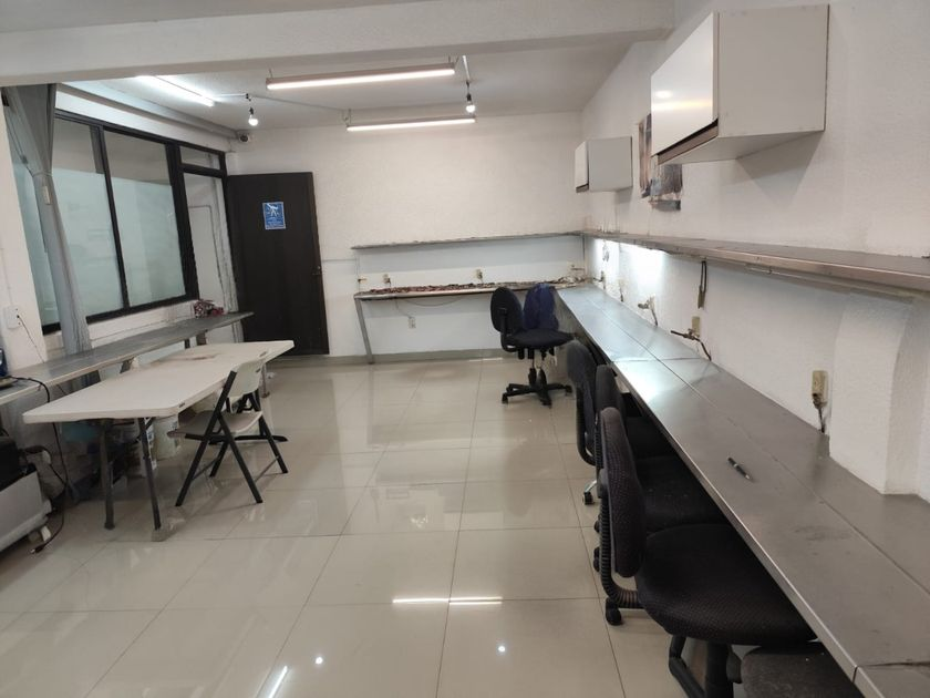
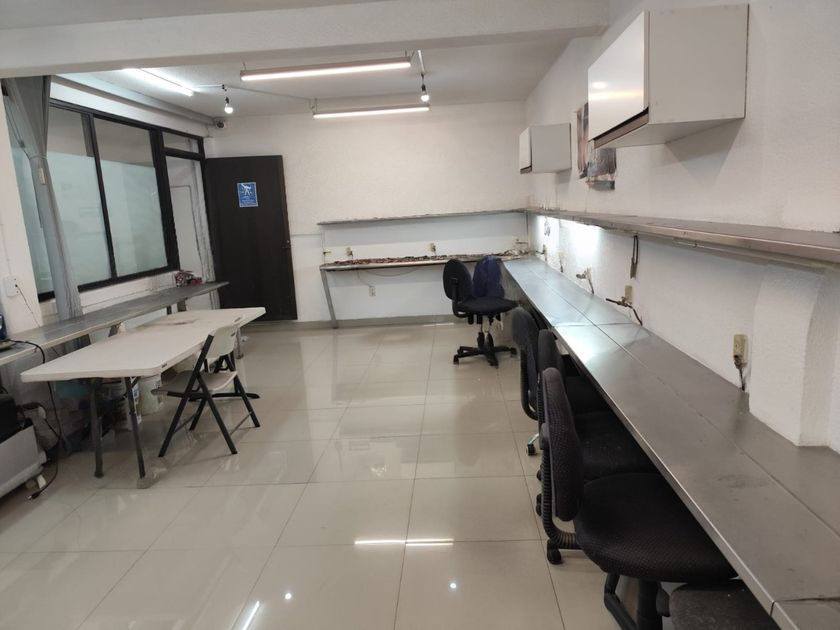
- pen [726,455,751,480]
